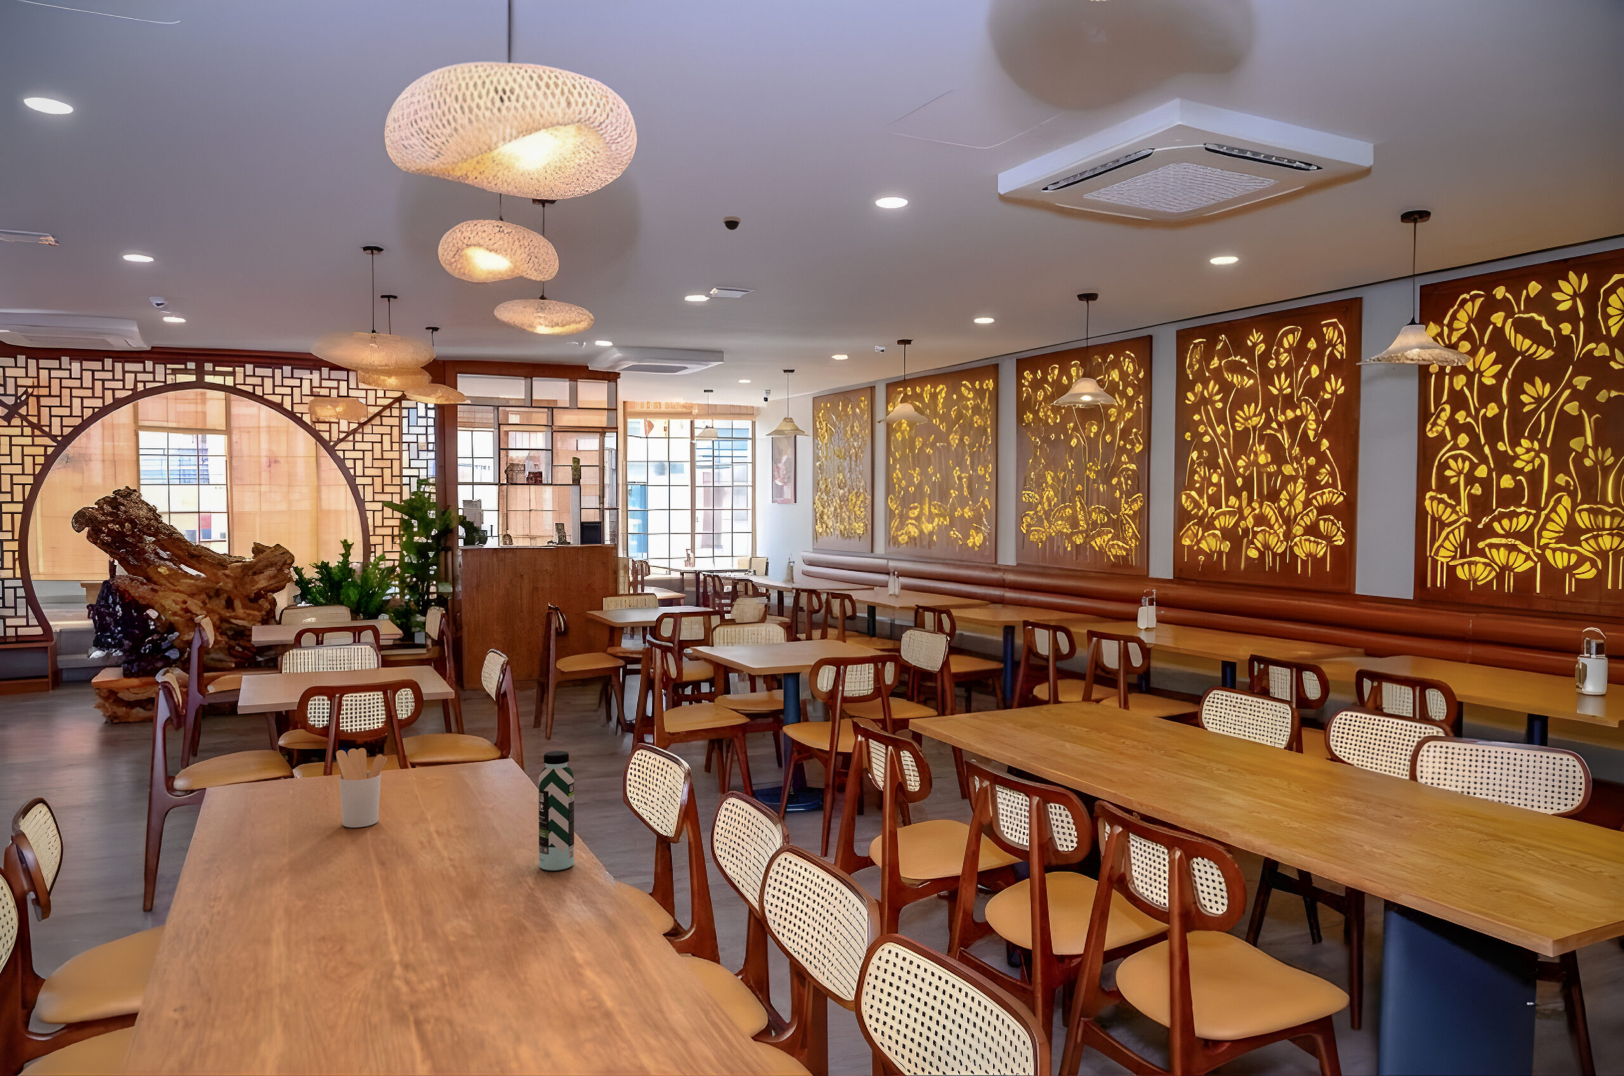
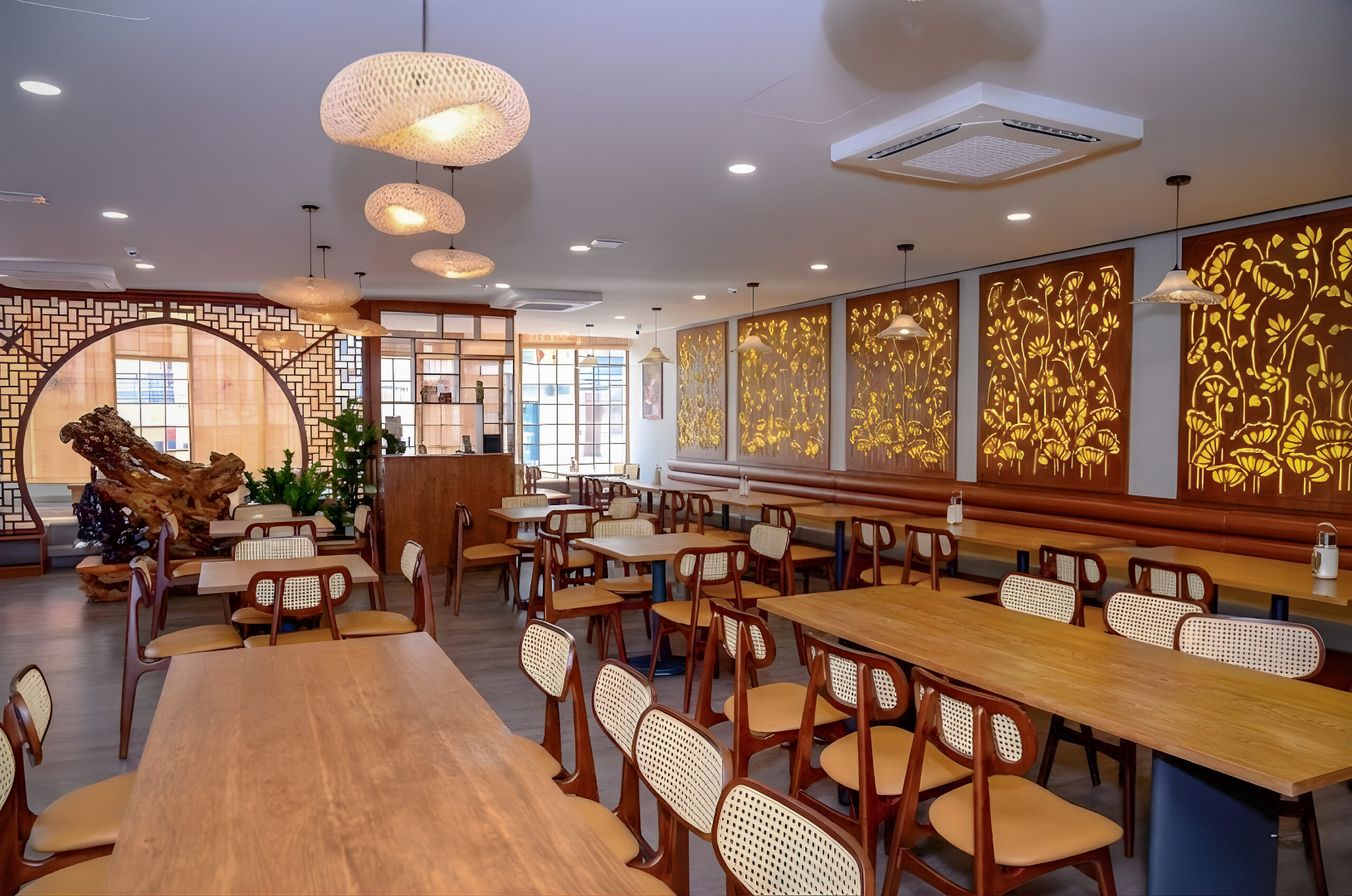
- water bottle [538,751,574,871]
- dome security camera [723,216,741,231]
- utensil holder [335,748,388,829]
